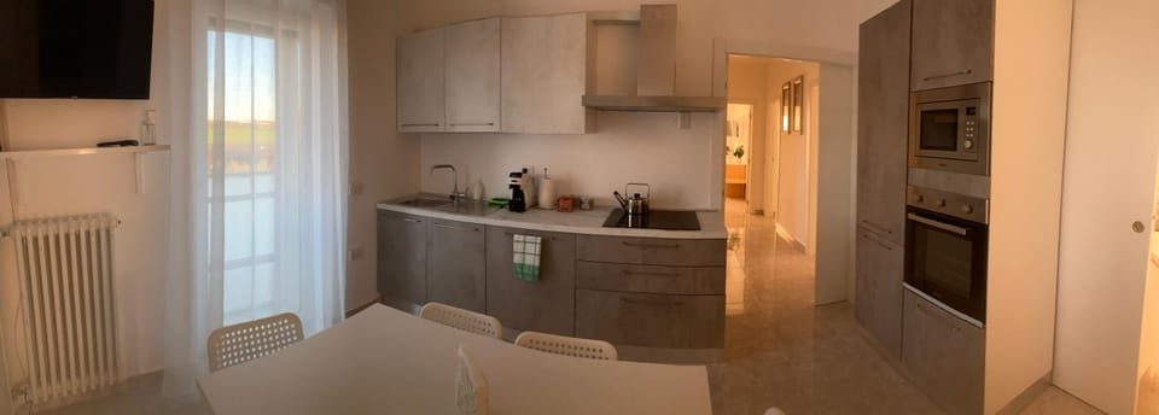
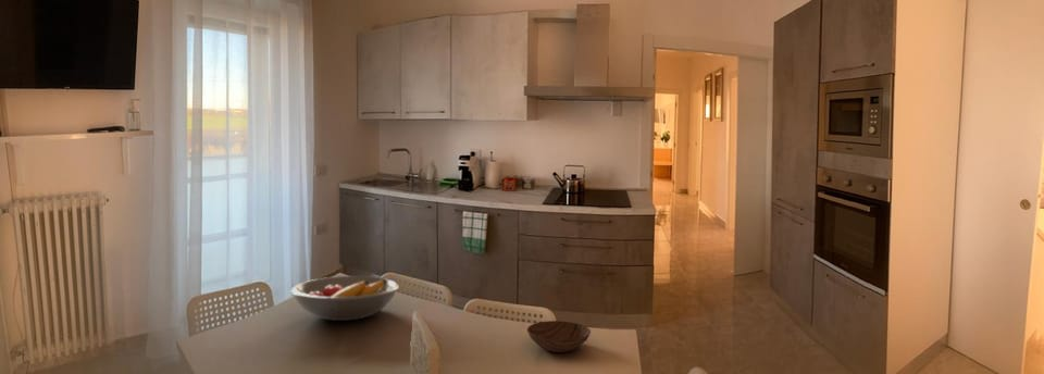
+ bowl [526,320,592,353]
+ fruit bowl [290,275,400,322]
